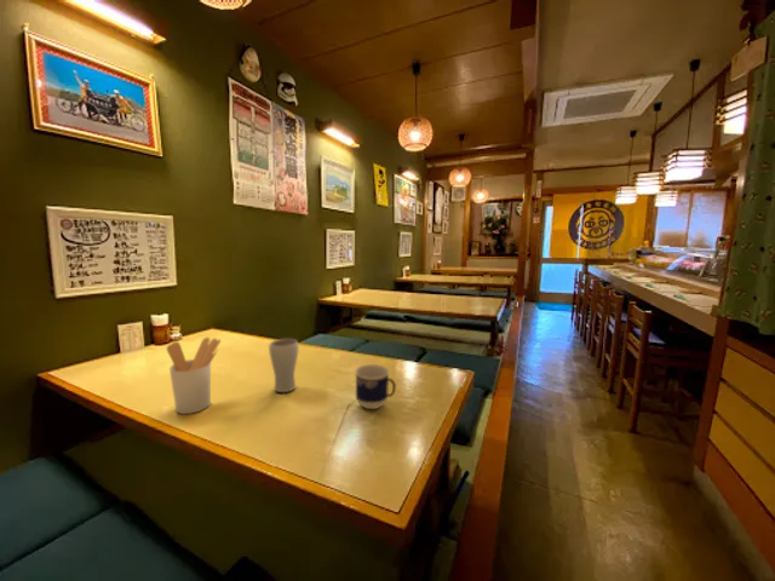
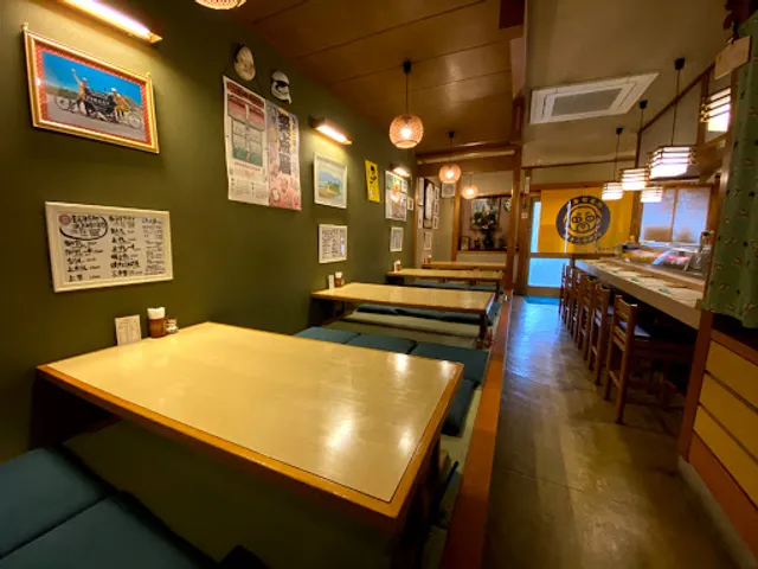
- drinking glass [268,338,300,393]
- cup [354,363,397,410]
- utensil holder [166,336,222,415]
